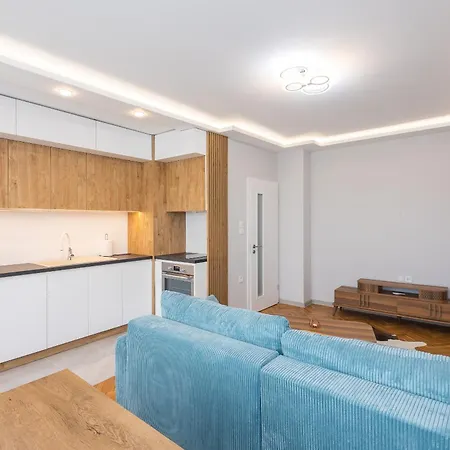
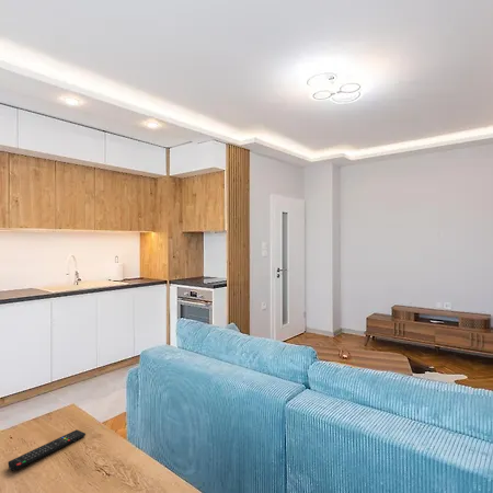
+ remote control [7,428,87,471]
